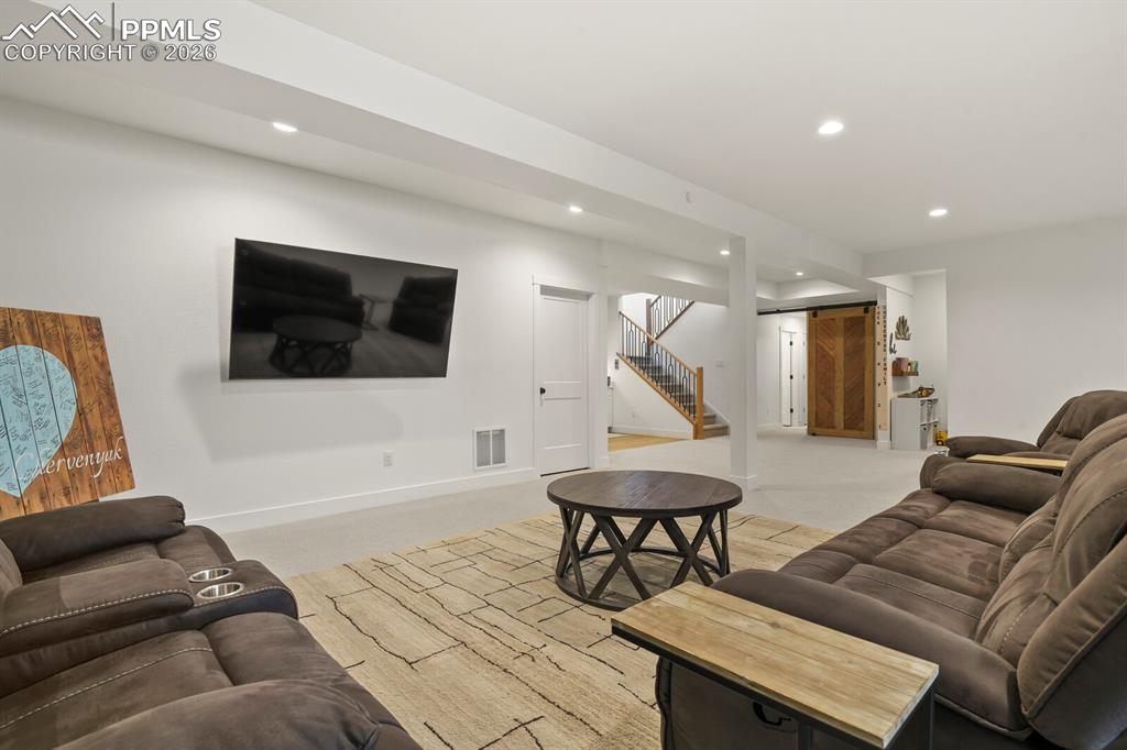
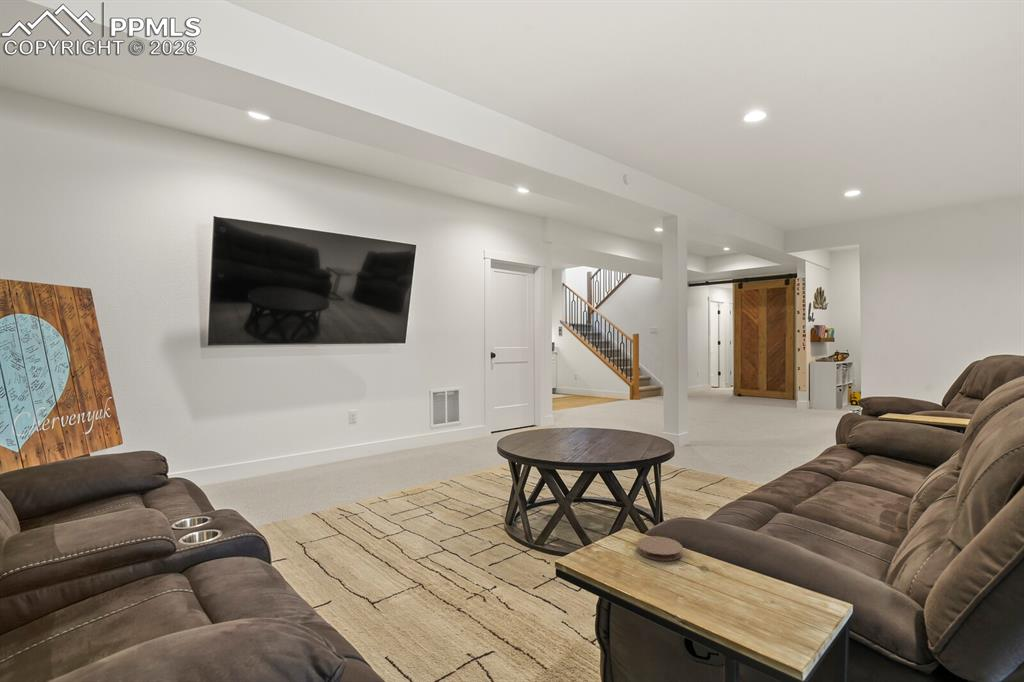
+ coaster [636,535,684,562]
